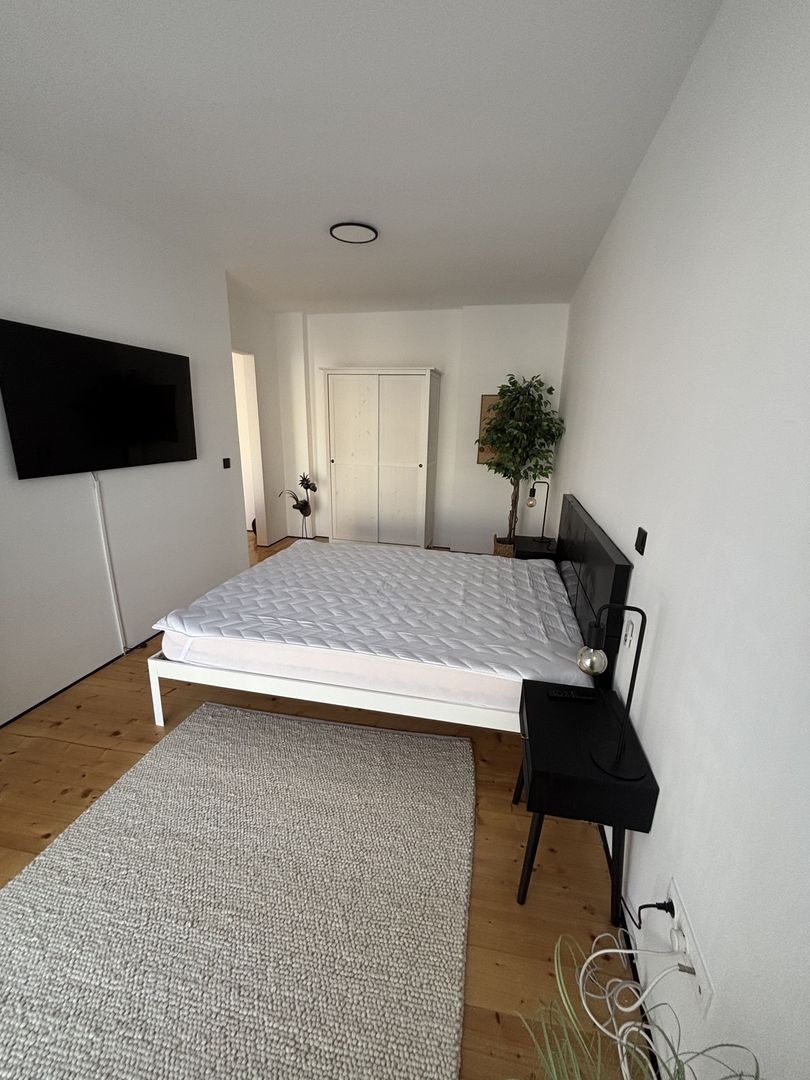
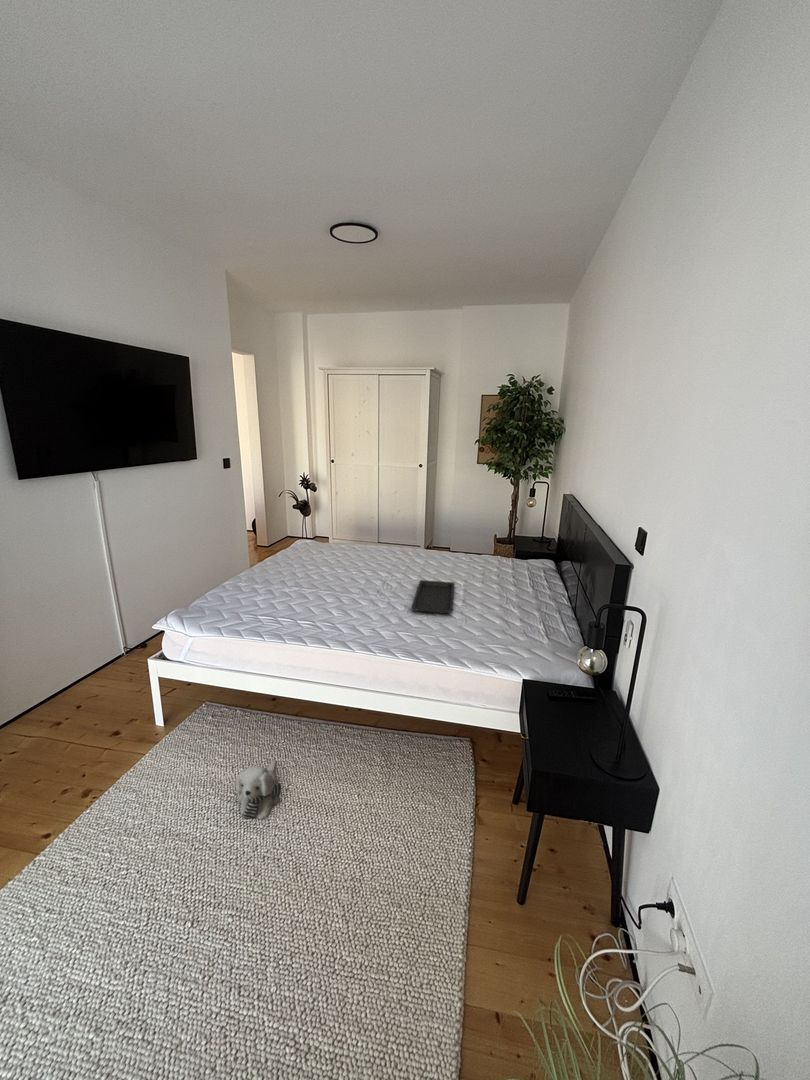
+ serving tray [410,579,456,615]
+ plush toy [235,759,282,820]
